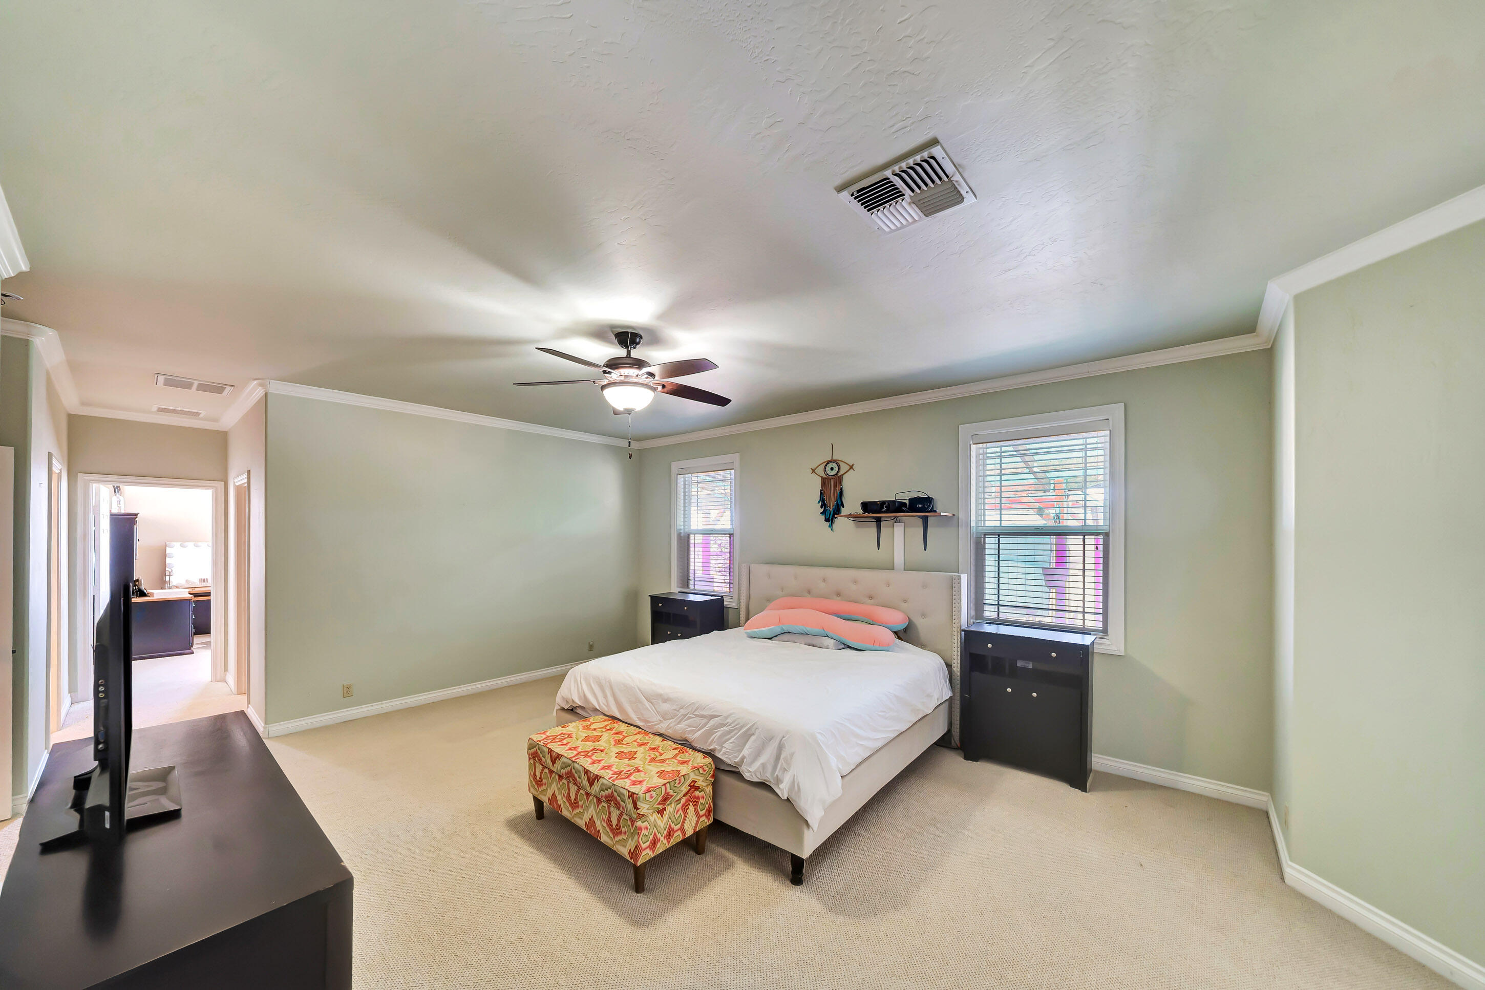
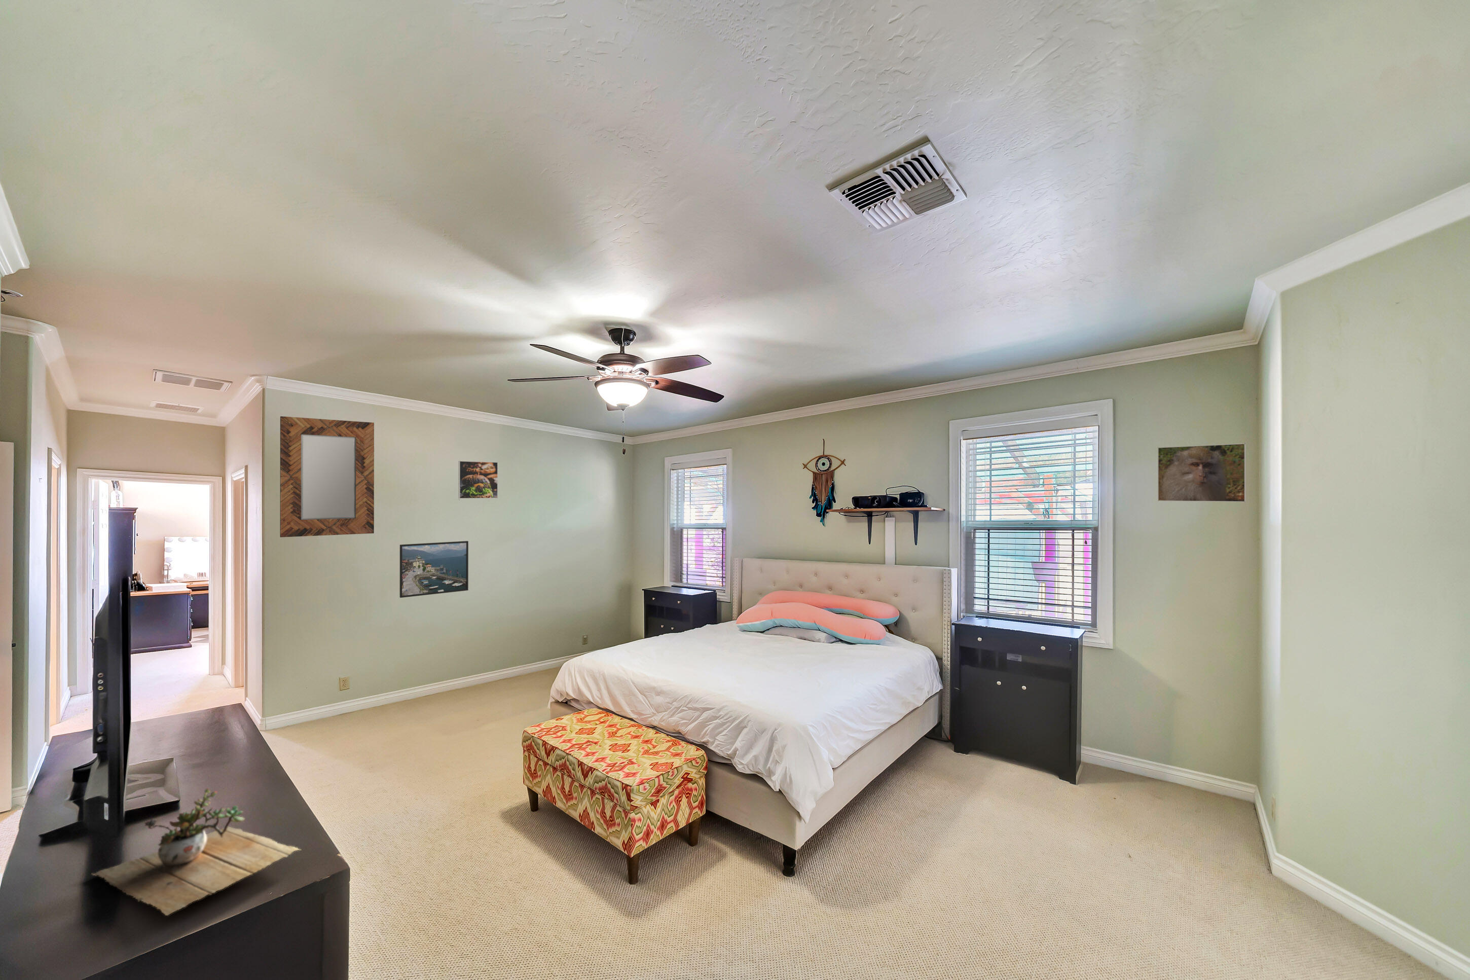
+ succulent plant [91,788,301,917]
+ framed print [457,460,499,499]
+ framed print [1157,443,1247,502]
+ home mirror [279,416,374,538]
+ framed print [399,540,469,598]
